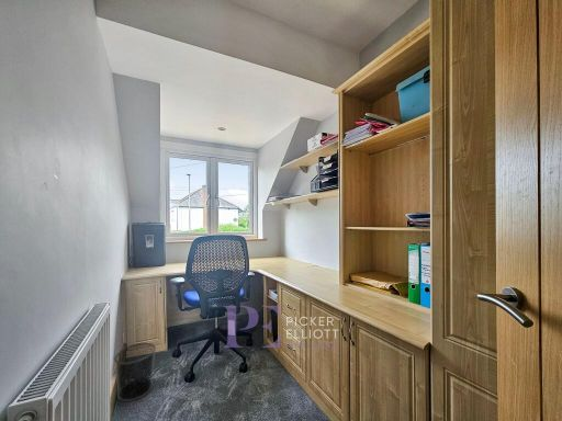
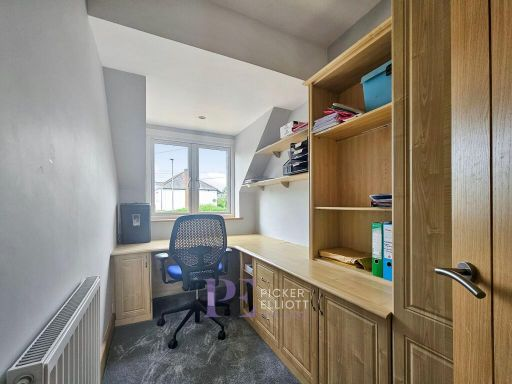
- waste bin [113,342,157,402]
